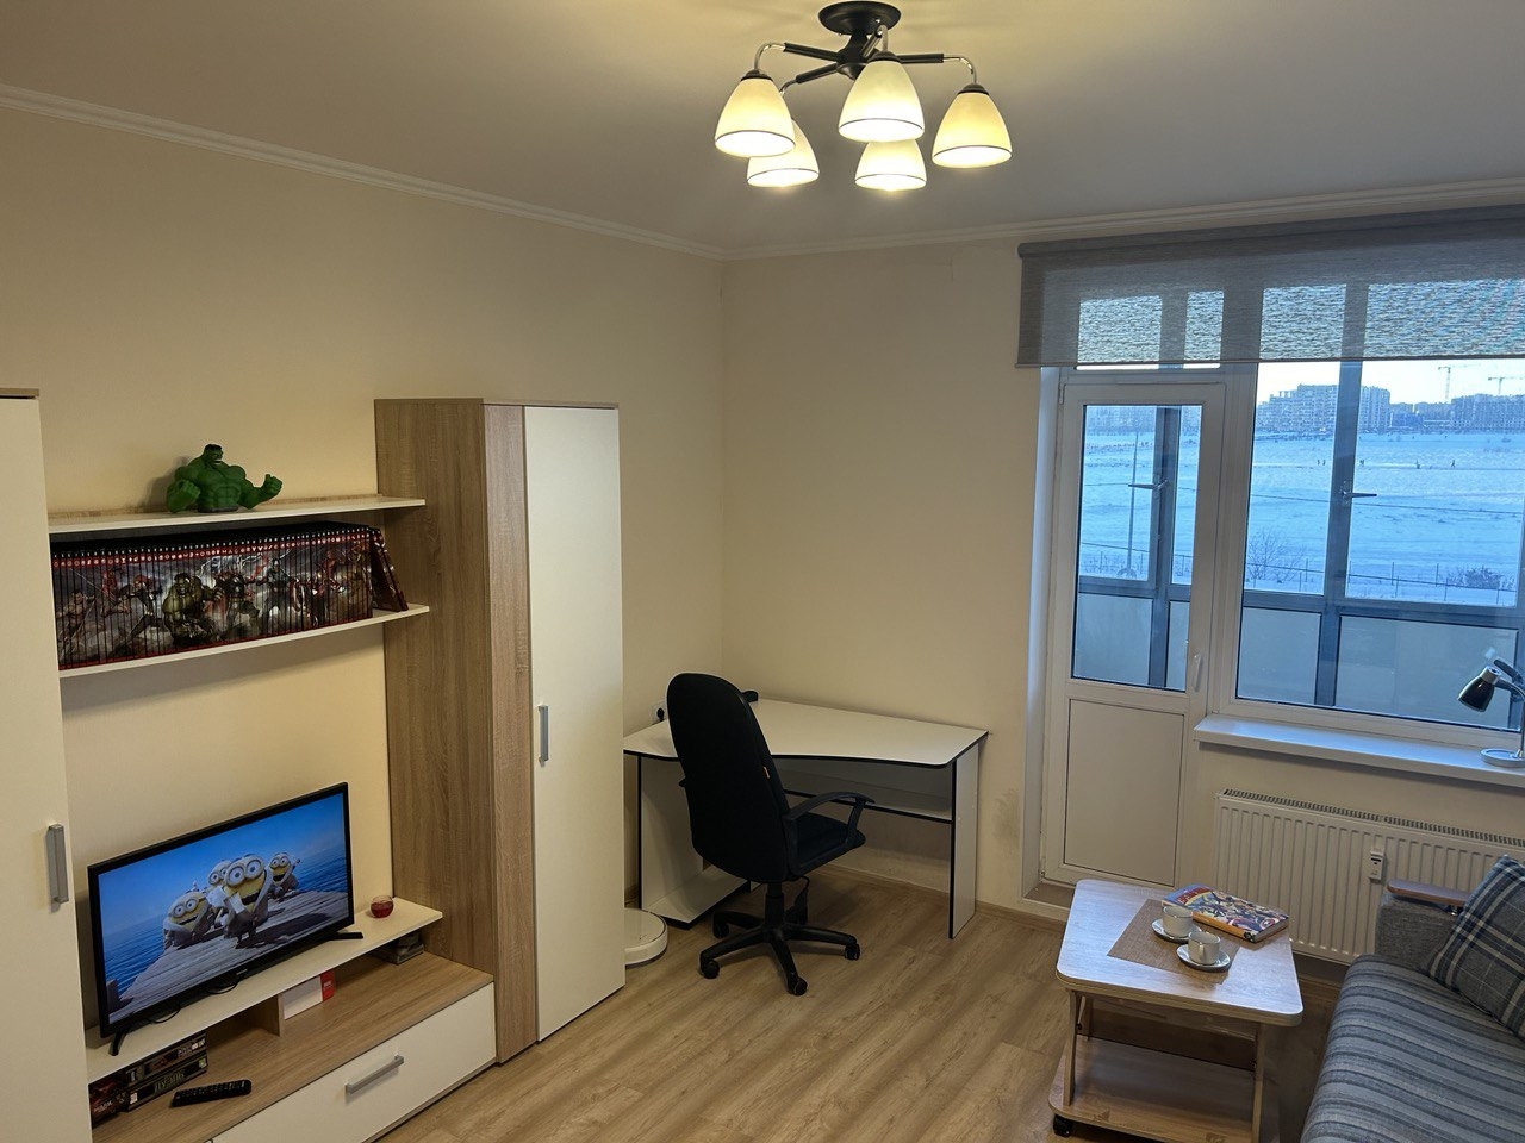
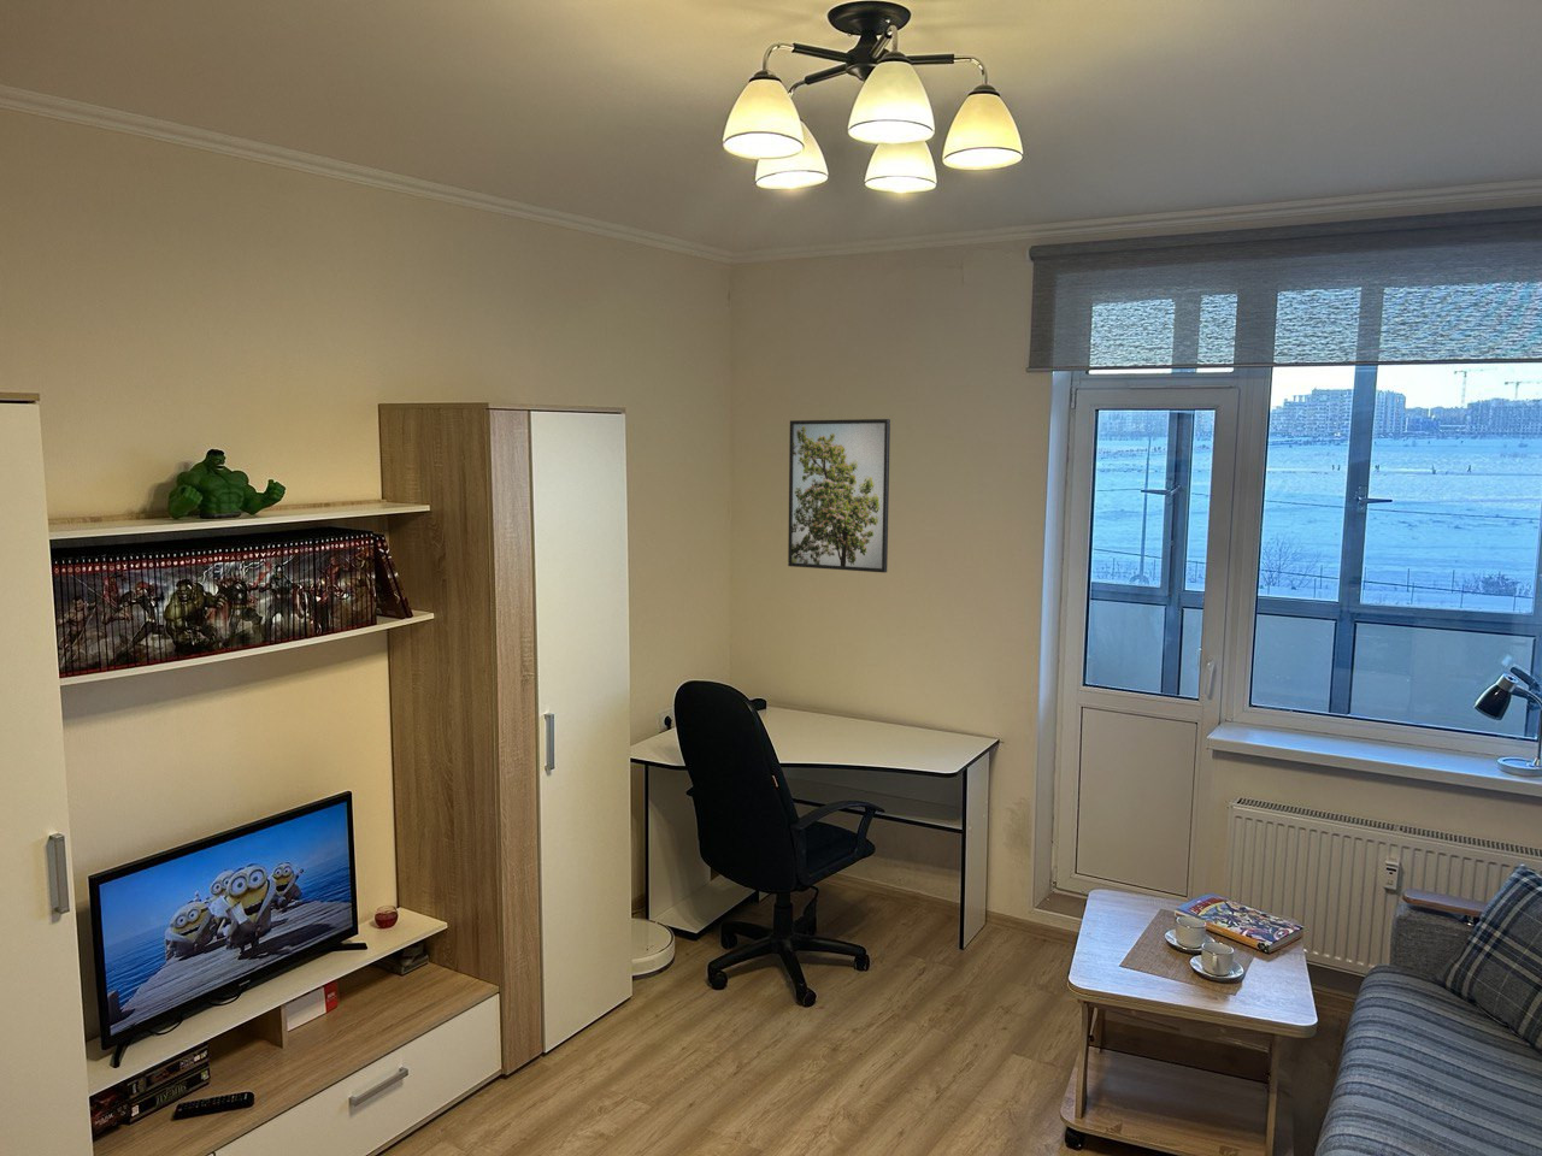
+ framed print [787,418,891,574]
